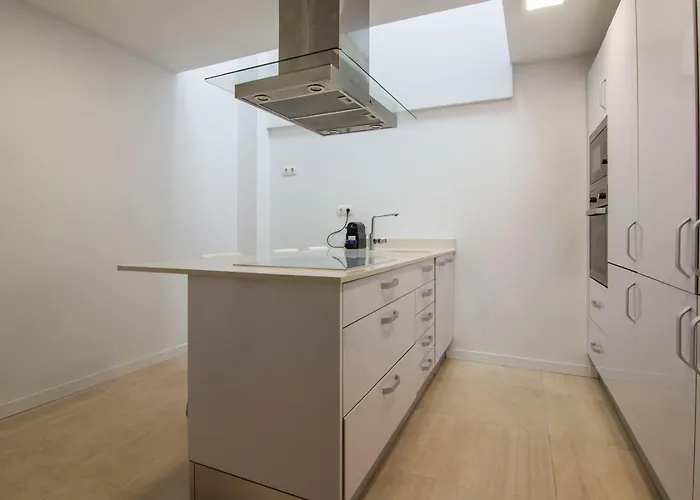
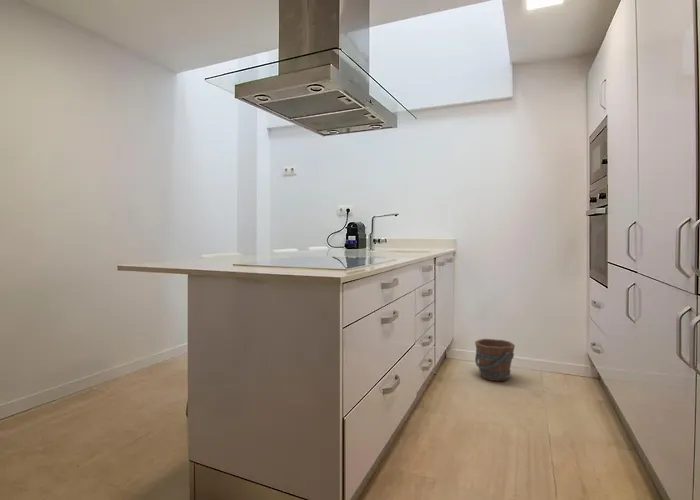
+ bucket [474,338,516,382]
